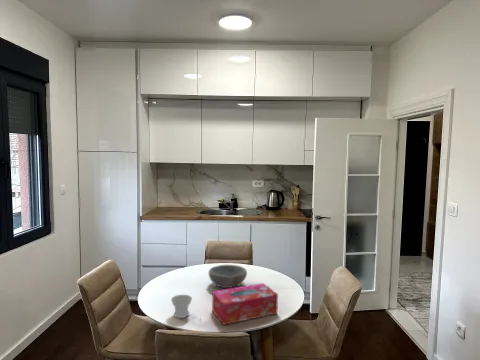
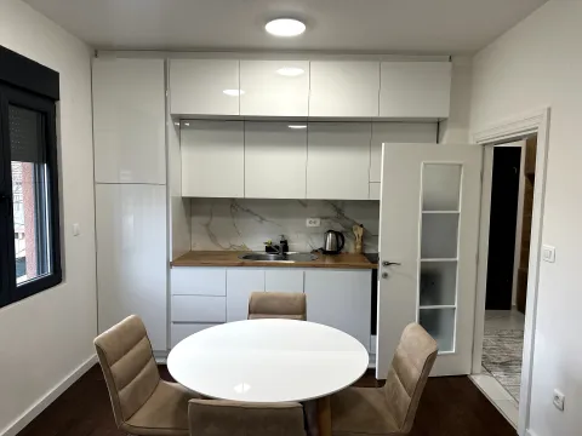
- bowl [208,264,248,289]
- cup [170,294,193,319]
- tissue box [211,282,279,326]
